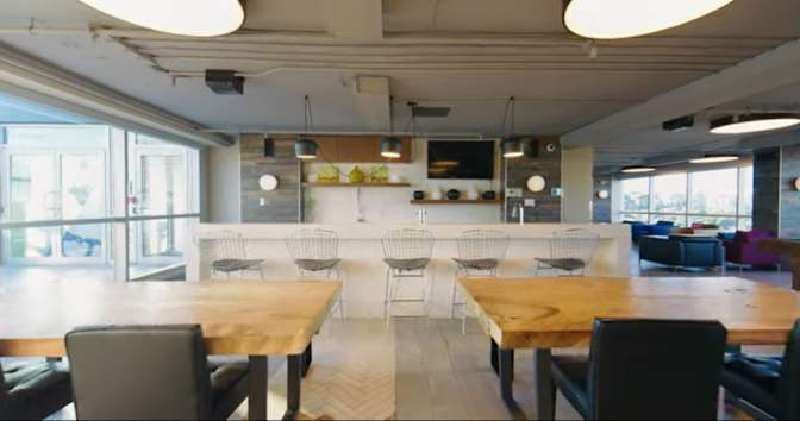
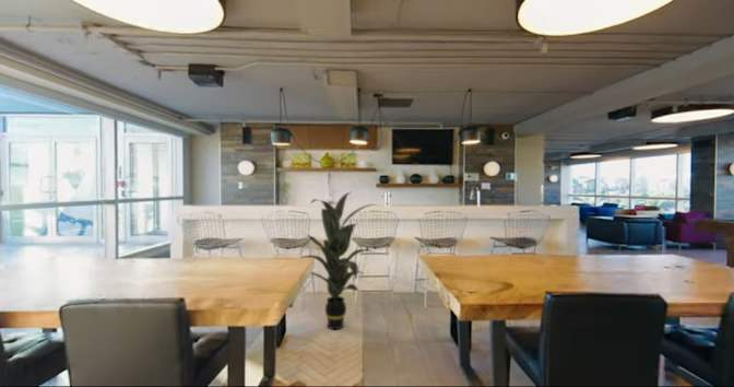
+ indoor plant [299,191,379,330]
